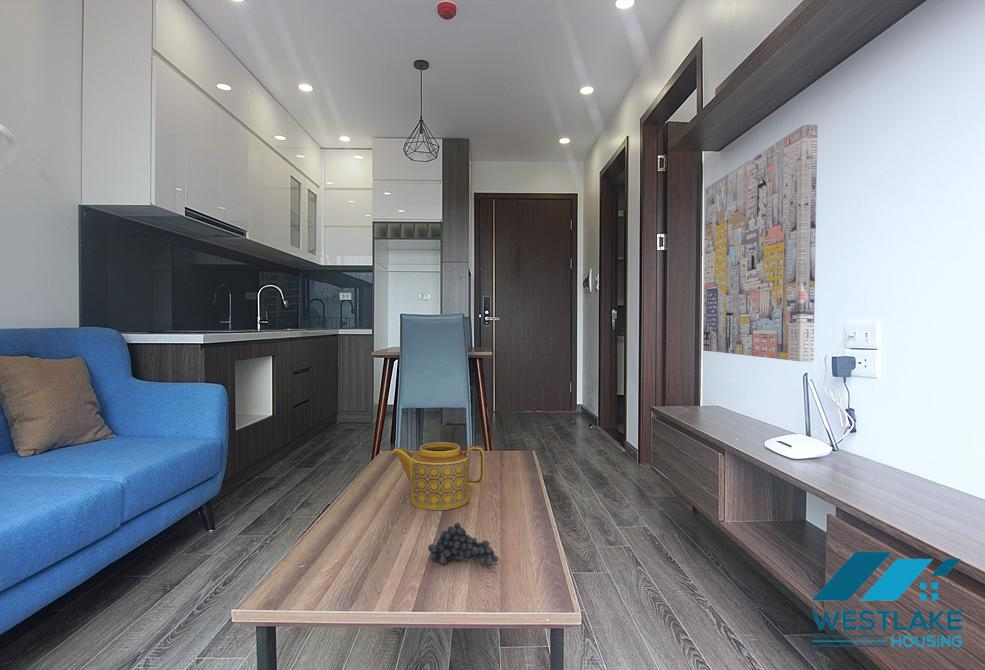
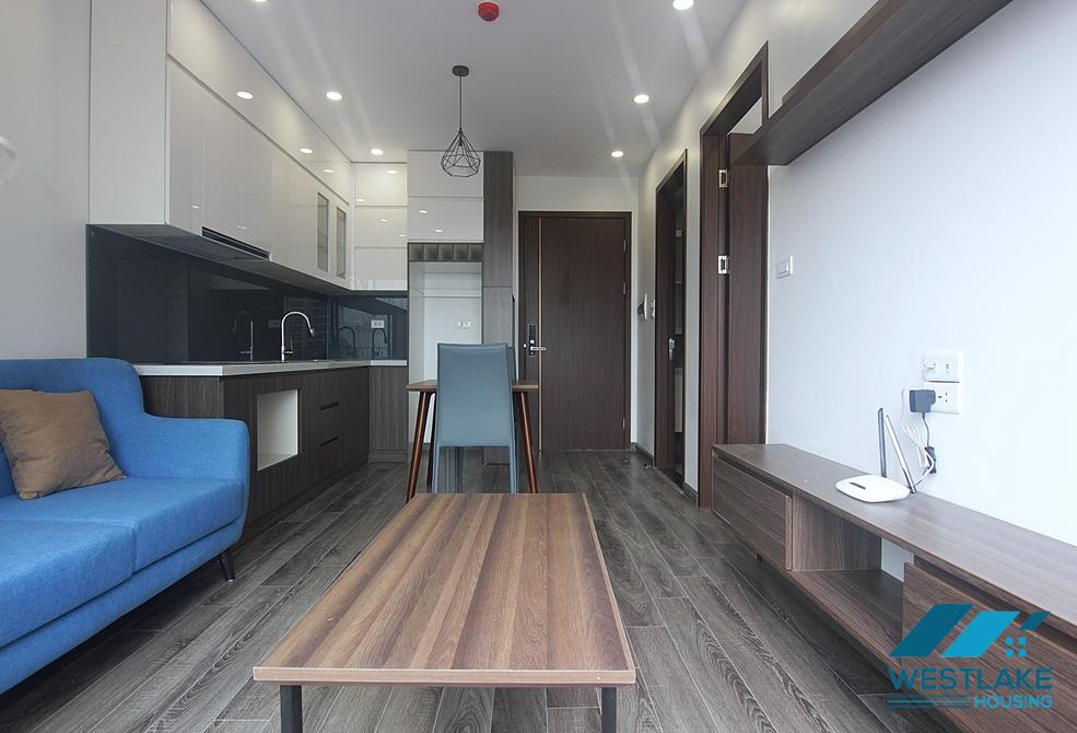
- fruit [427,521,500,567]
- teapot [390,441,485,511]
- wall art [702,124,818,363]
